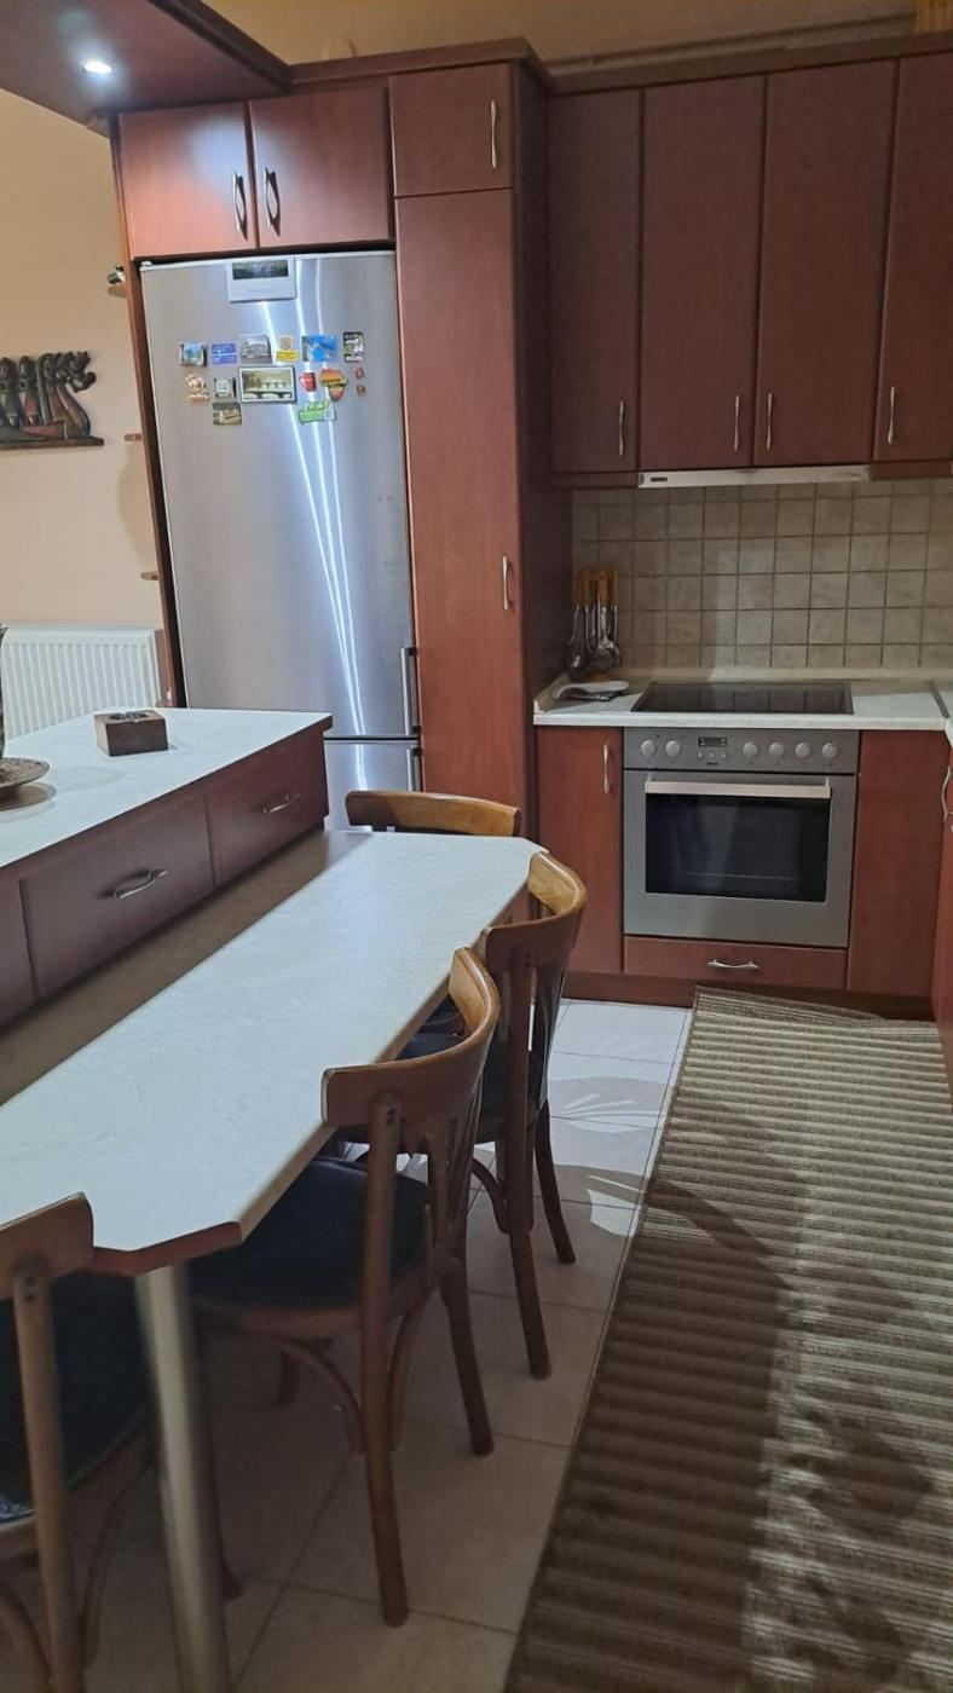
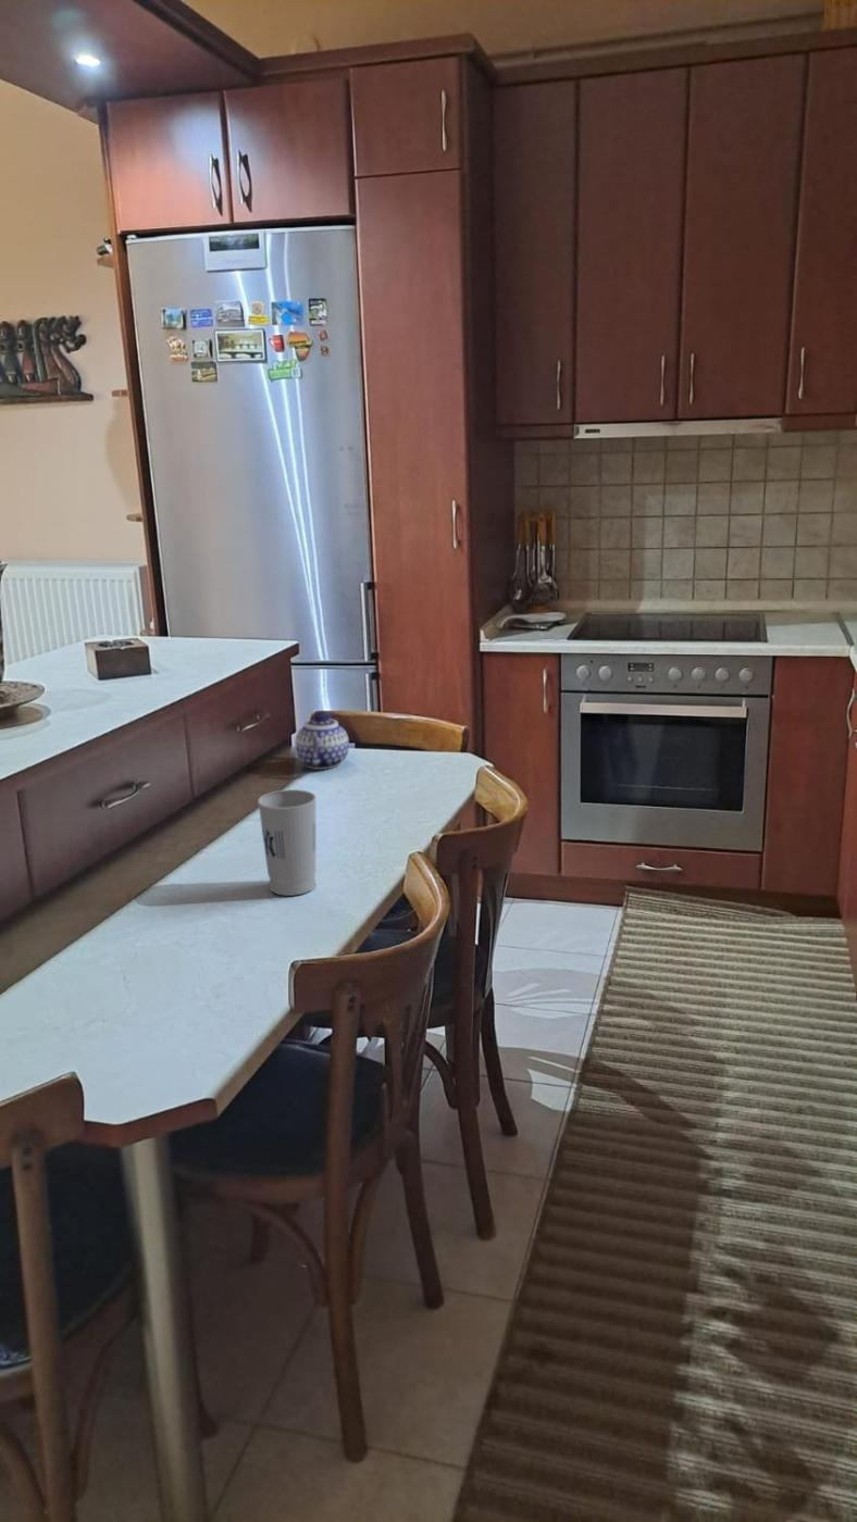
+ teapot [294,711,350,771]
+ cup [257,788,318,897]
